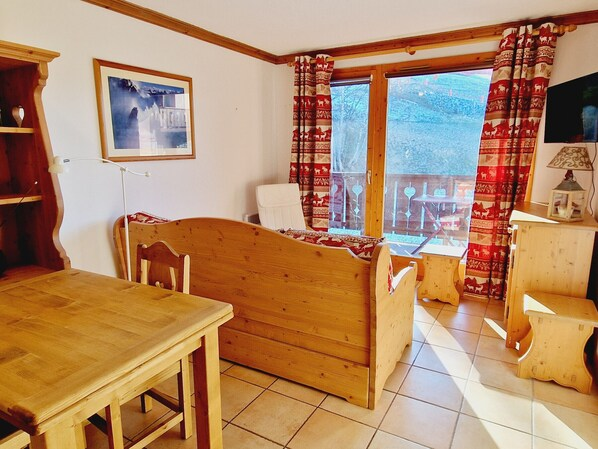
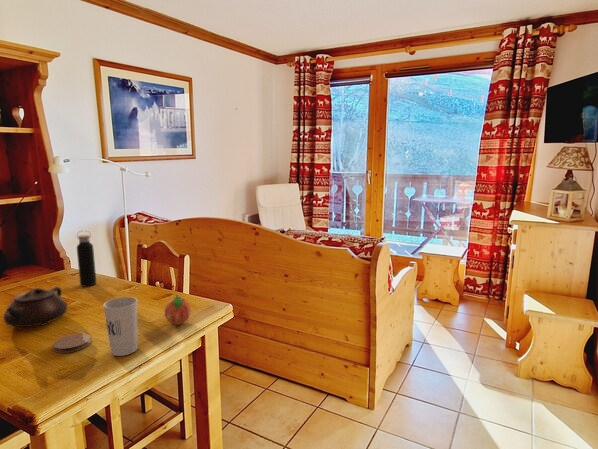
+ teapot [3,286,68,328]
+ water bottle [76,230,97,288]
+ cup [102,296,139,357]
+ coaster [52,333,92,354]
+ fruit [163,294,192,326]
